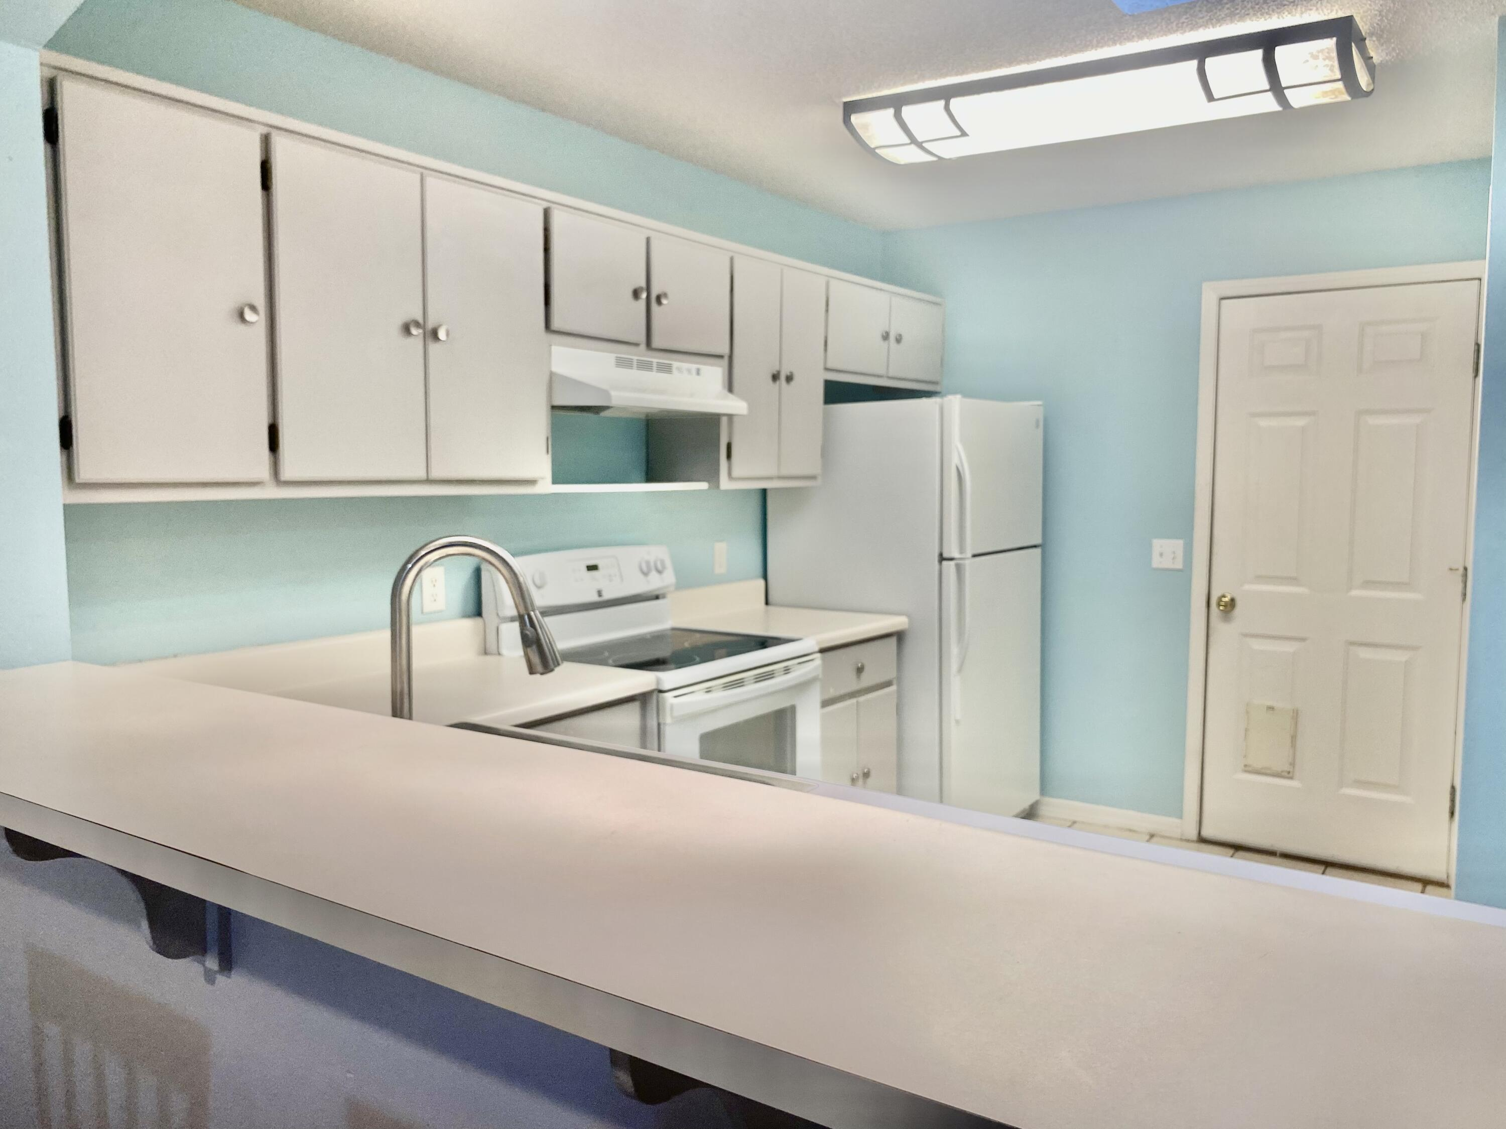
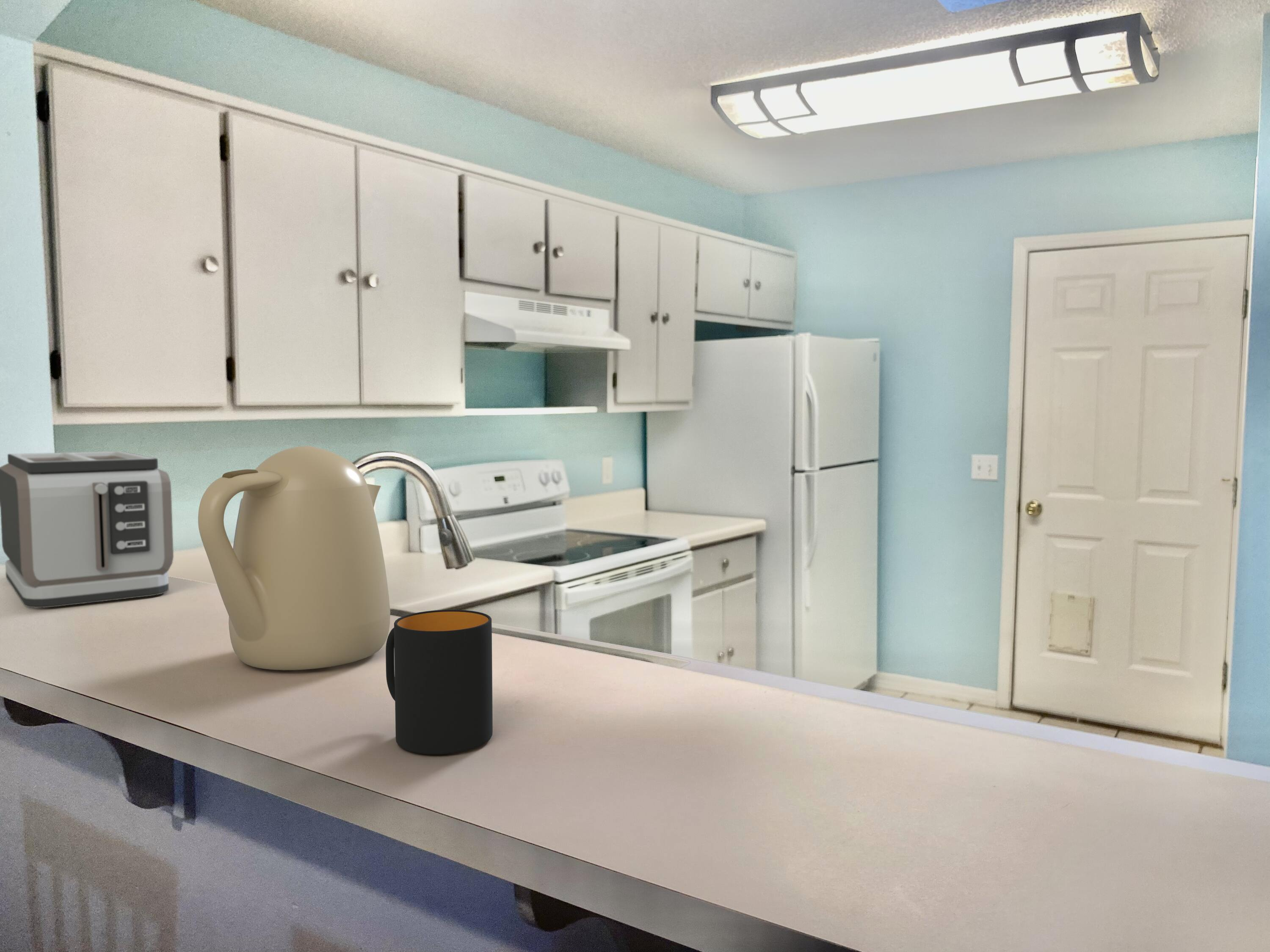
+ toaster [0,451,174,608]
+ mug [385,609,493,755]
+ kettle [198,446,391,671]
